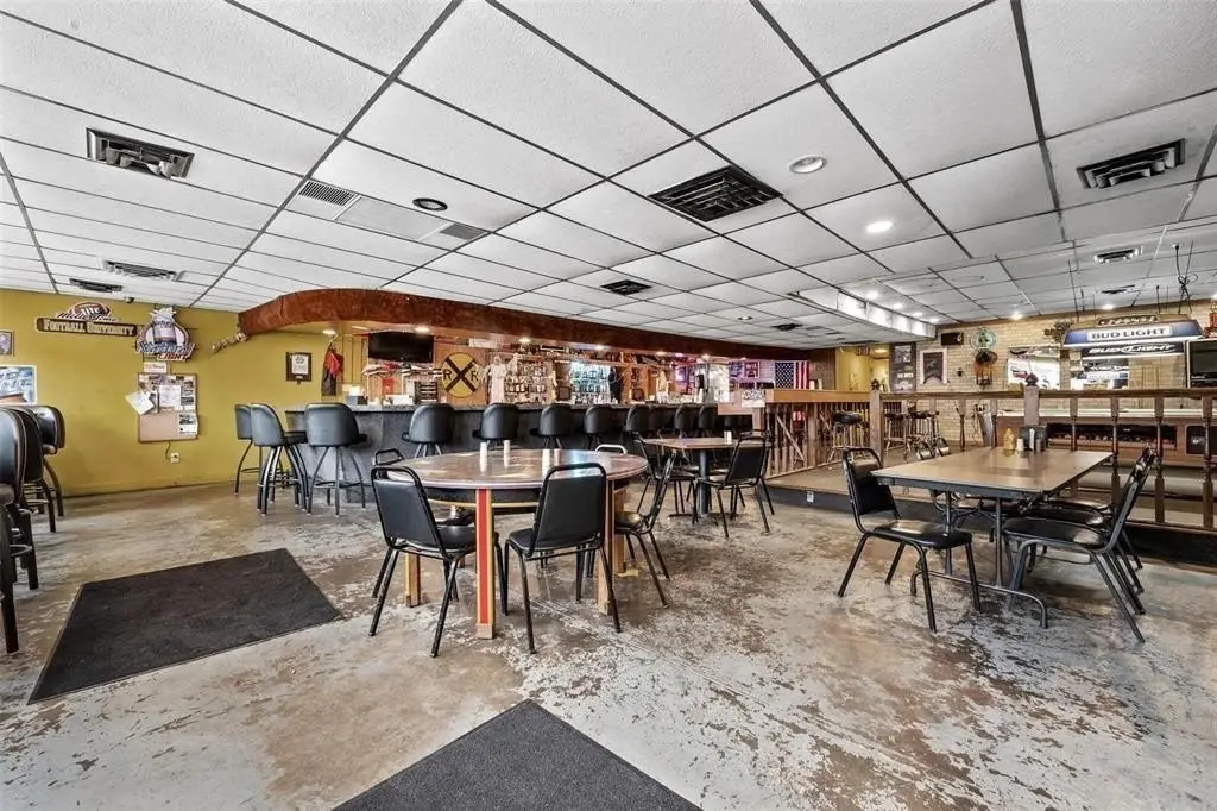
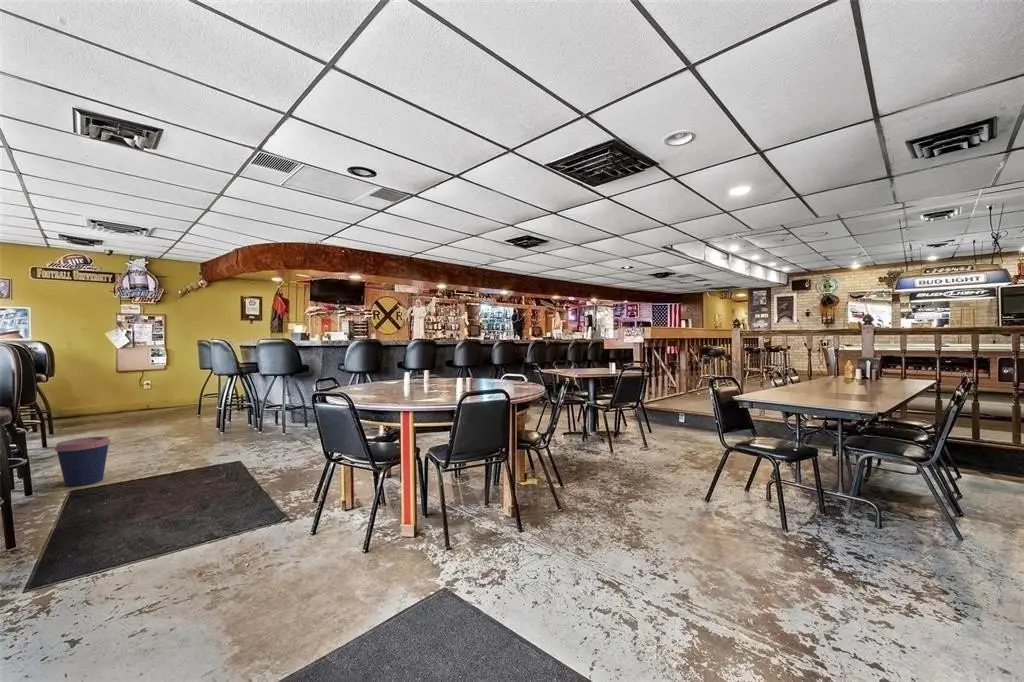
+ coffee cup [54,435,111,488]
